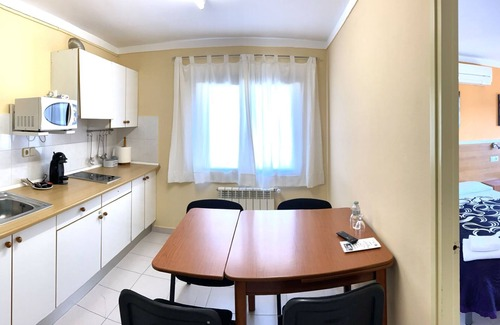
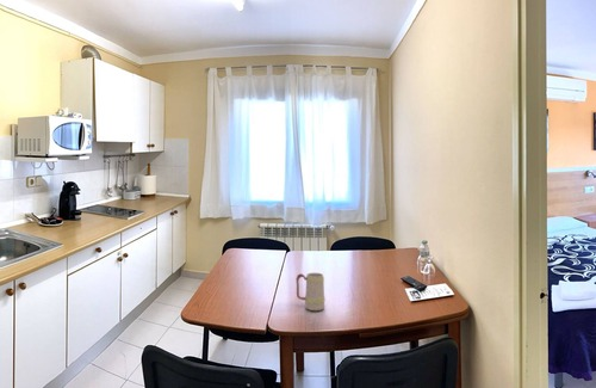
+ mug [296,272,325,312]
